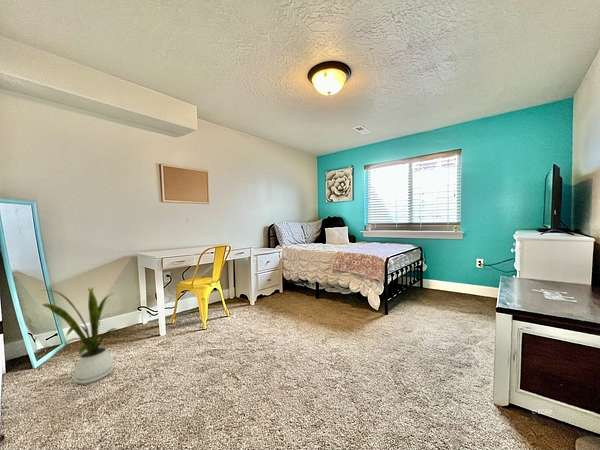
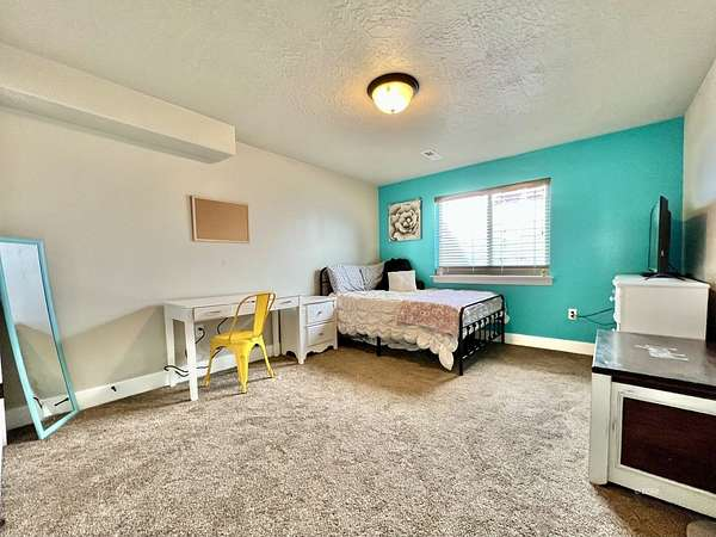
- house plant [40,287,122,385]
